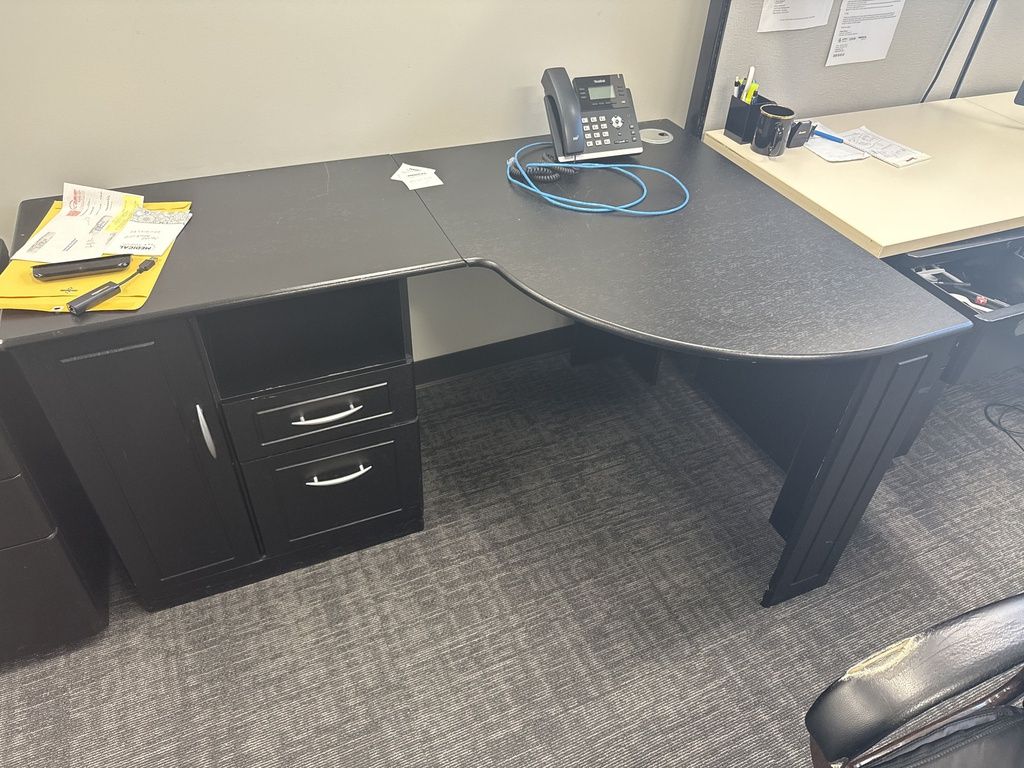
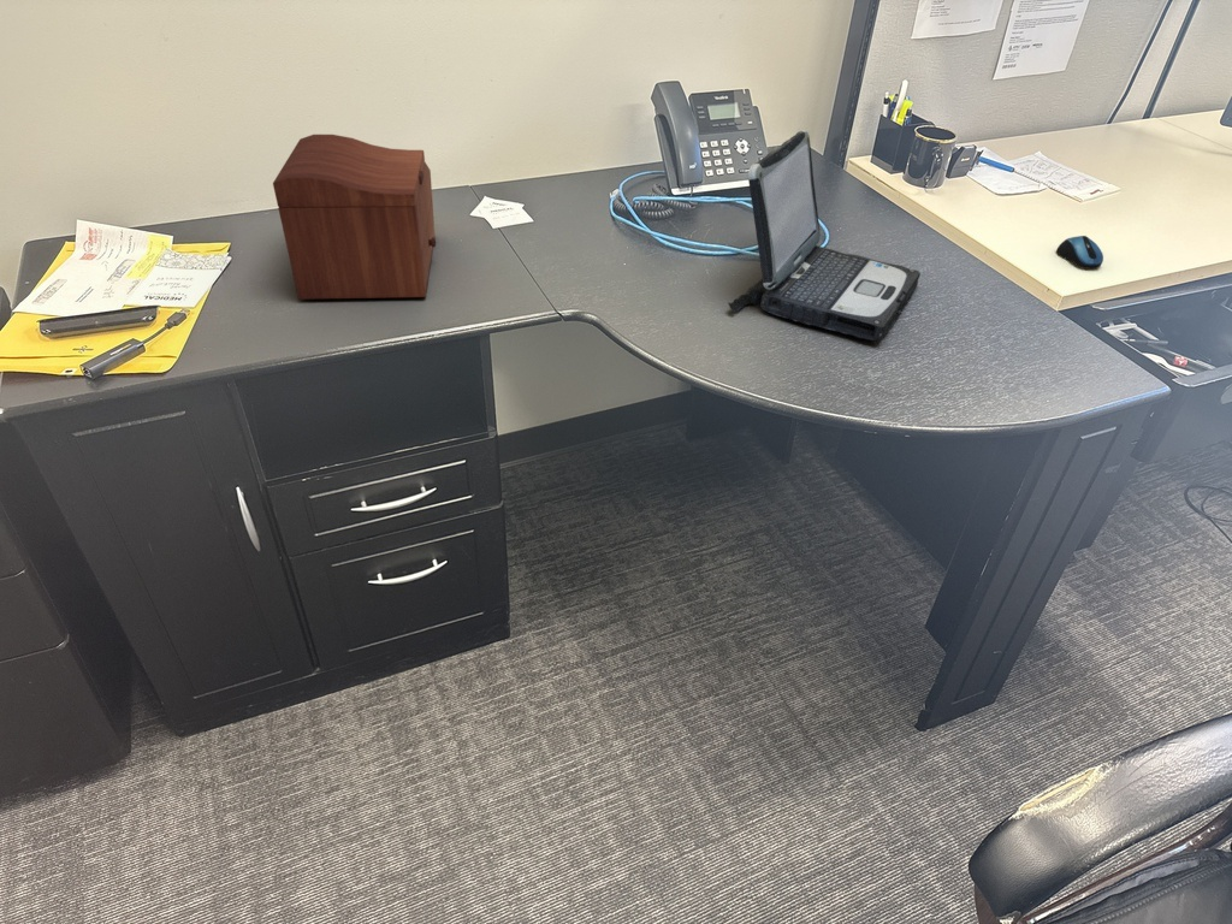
+ computer mouse [1055,235,1104,270]
+ laptop [727,129,922,342]
+ sewing box [272,134,437,301]
